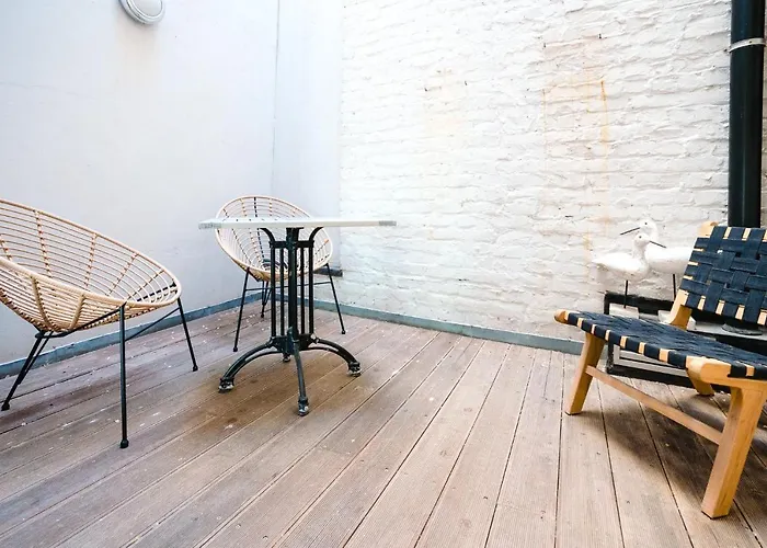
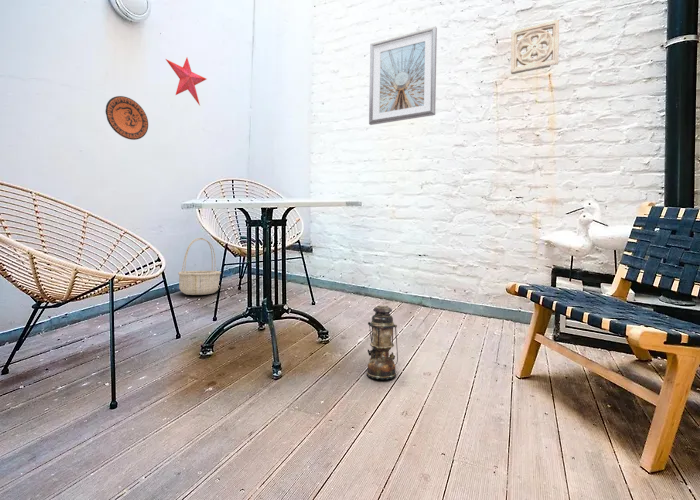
+ decorative star [165,57,207,106]
+ picture frame [368,26,438,126]
+ basket [177,237,222,296]
+ lantern [366,304,399,380]
+ decorative plate [105,95,149,141]
+ wall ornament [510,19,560,75]
